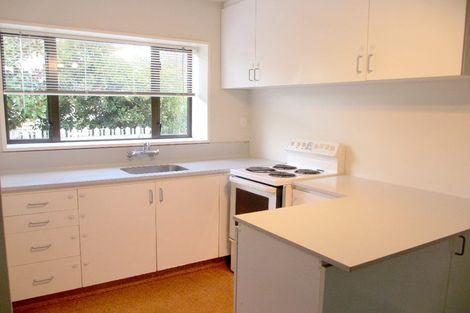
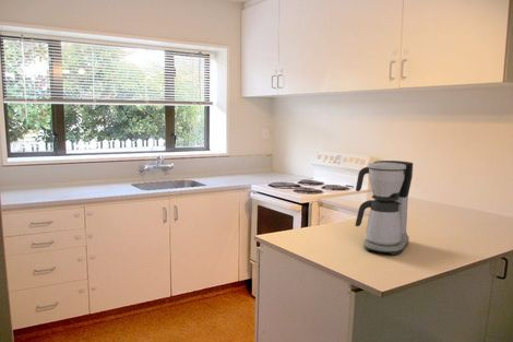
+ coffee maker [355,160,414,256]
